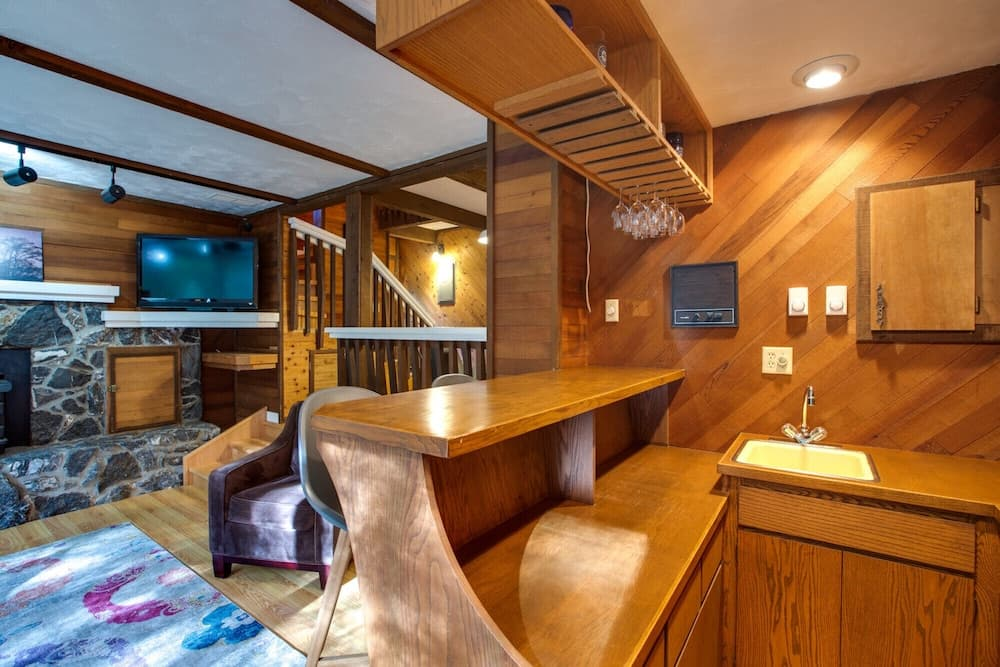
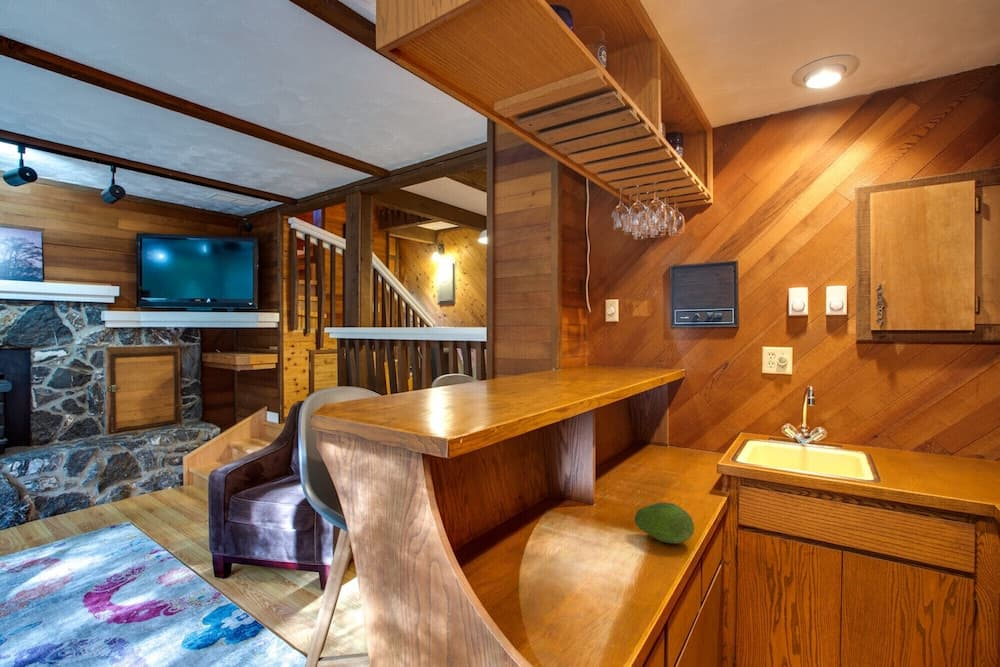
+ fruit [633,501,695,545]
